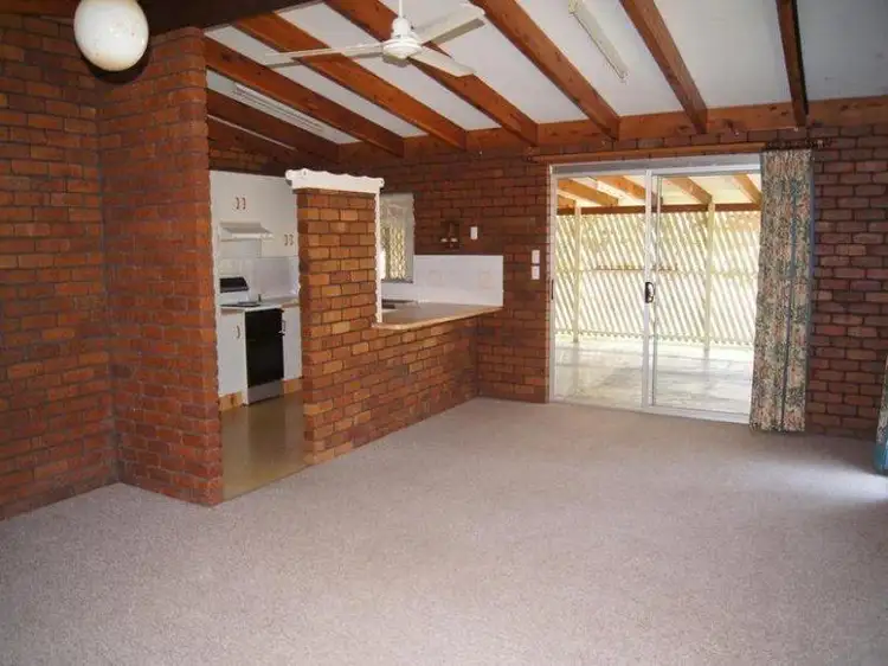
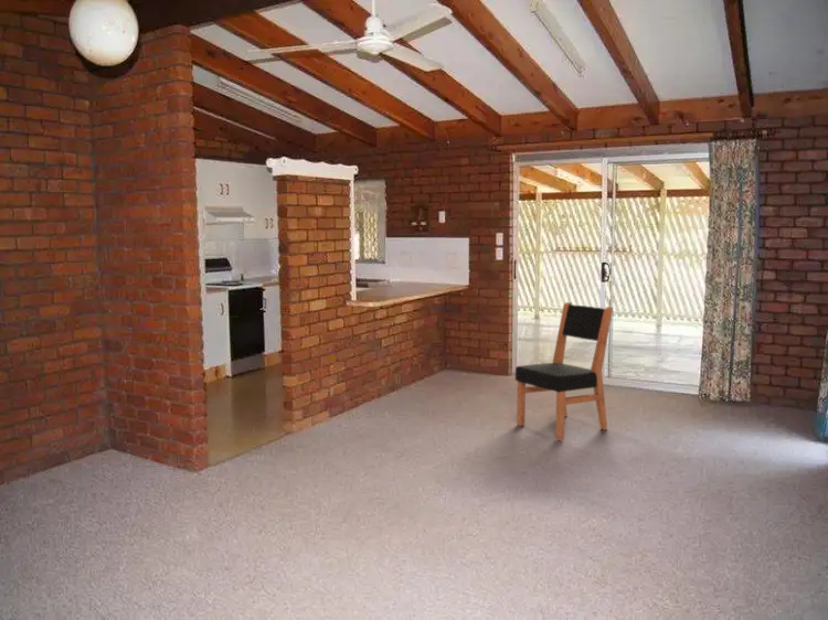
+ dining chair [514,301,614,441]
